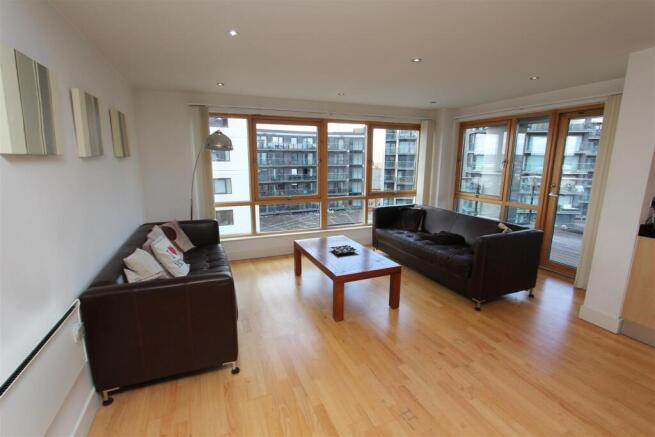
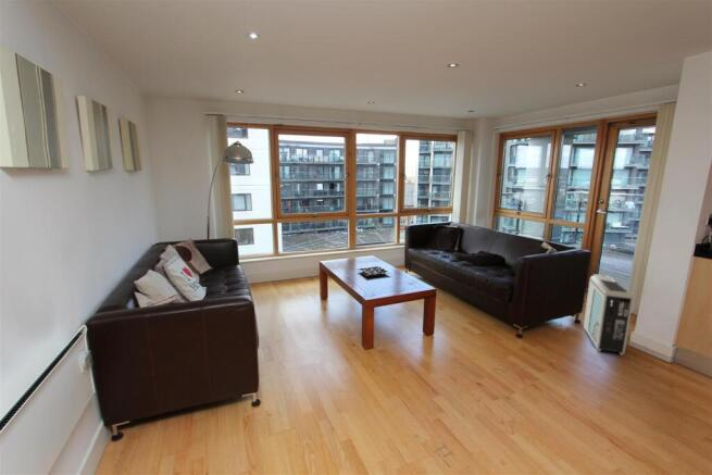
+ air purifier [583,273,635,357]
